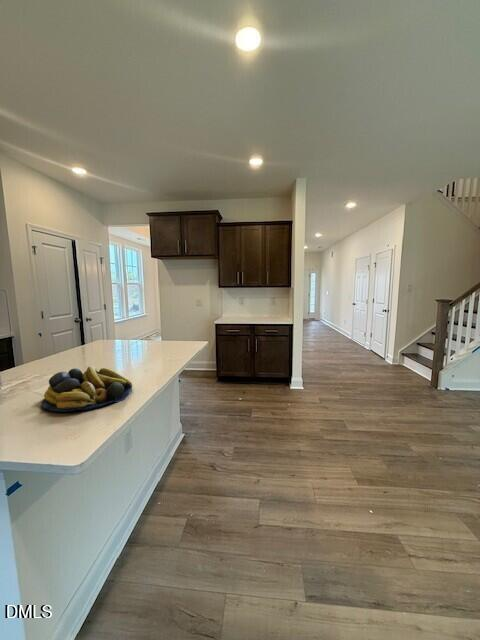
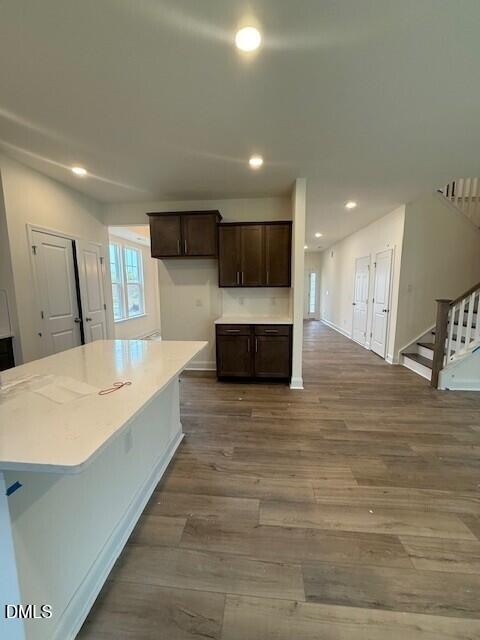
- fruit bowl [40,365,133,413]
